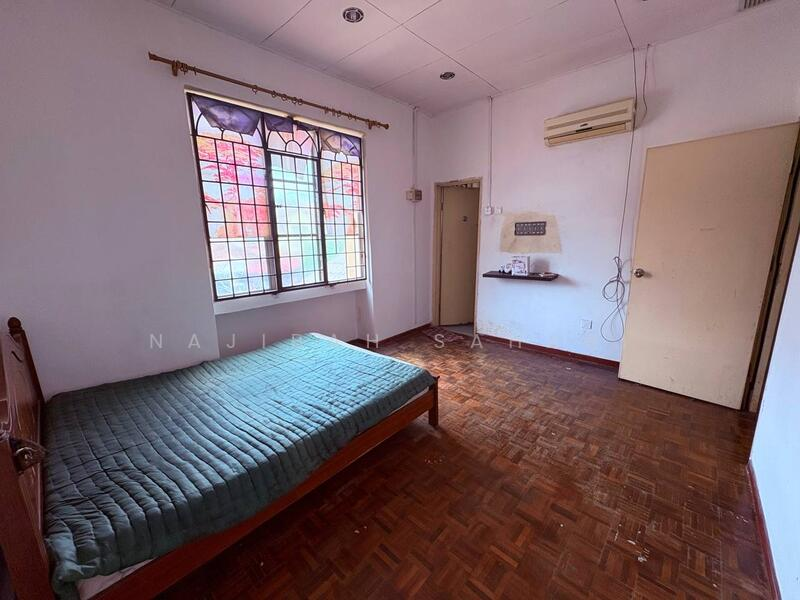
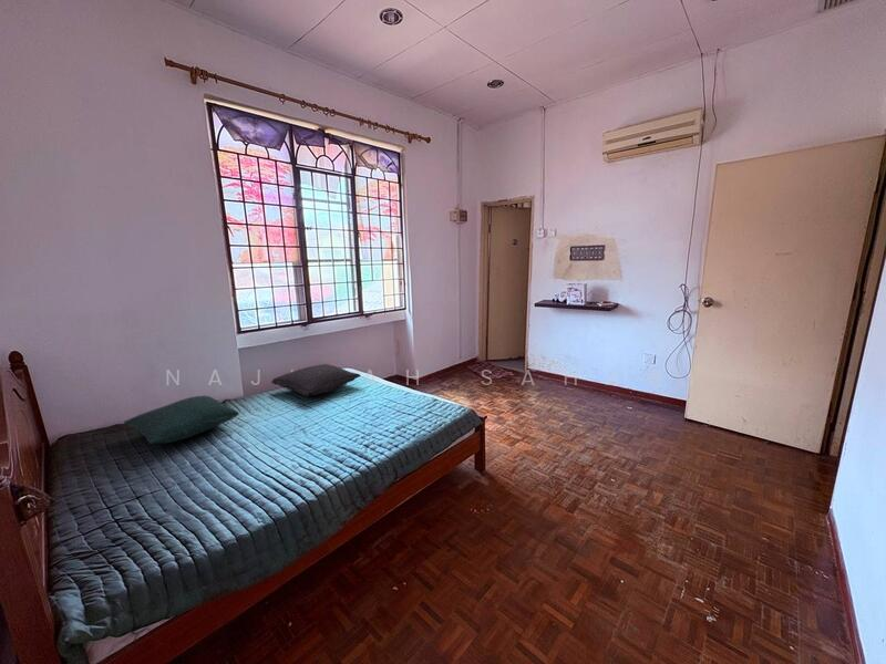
+ pillow [270,363,362,397]
+ pillow [123,395,240,445]
